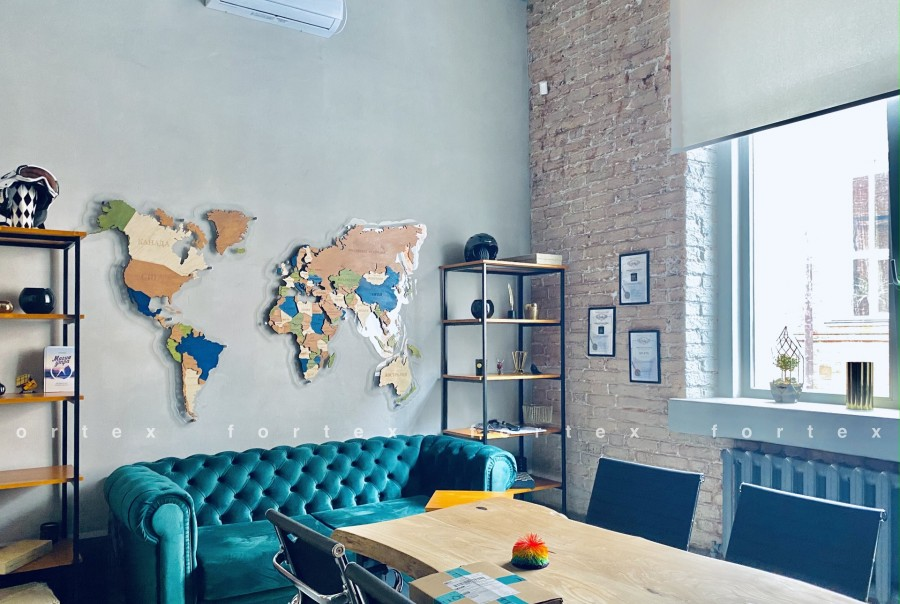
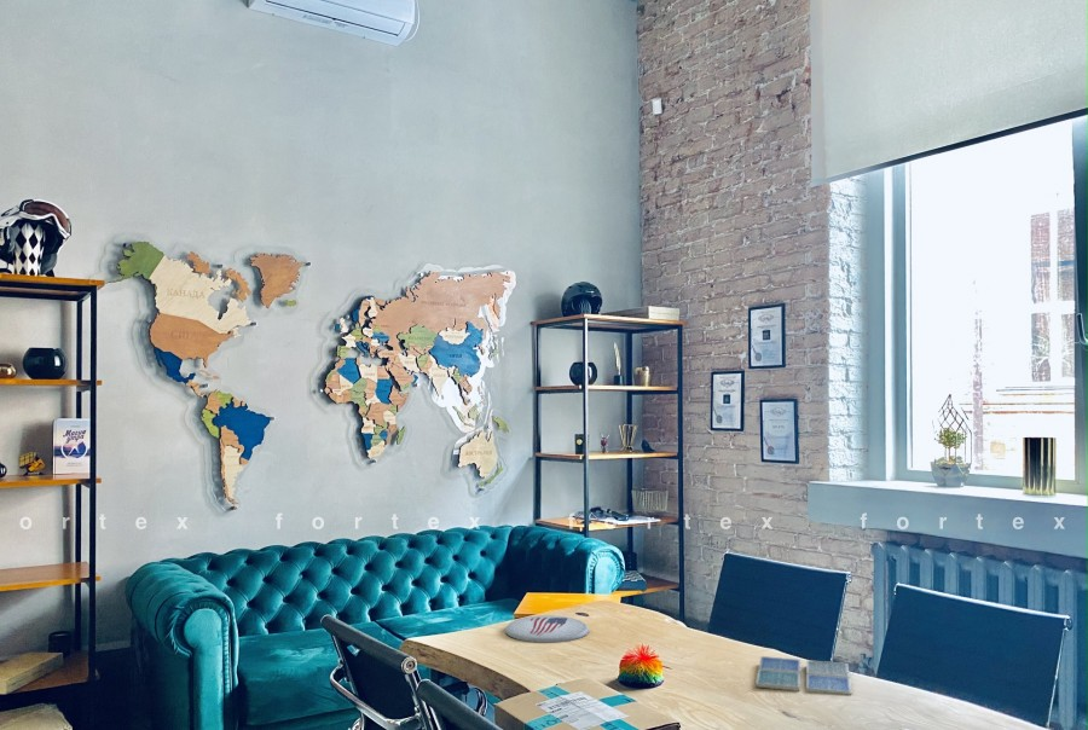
+ drink coaster [754,655,852,696]
+ plate [504,614,590,644]
